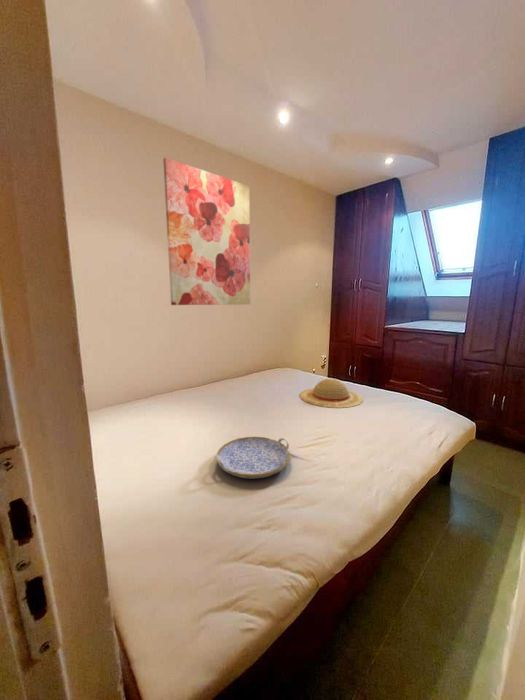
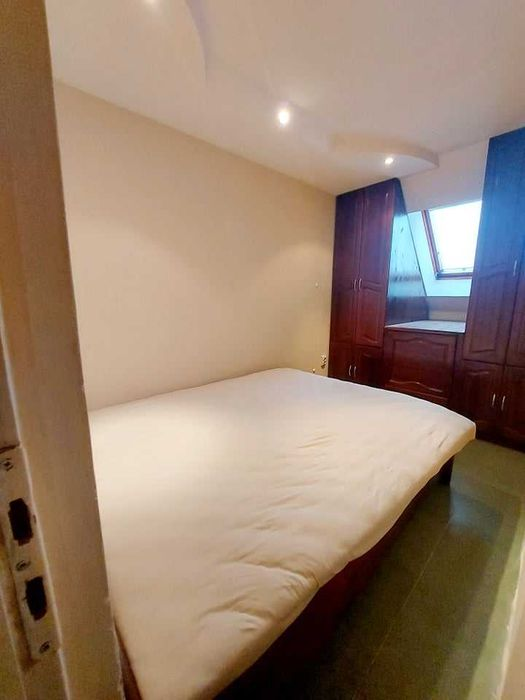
- serving tray [214,436,291,480]
- straw hat [299,377,364,409]
- wall art [162,156,251,306]
